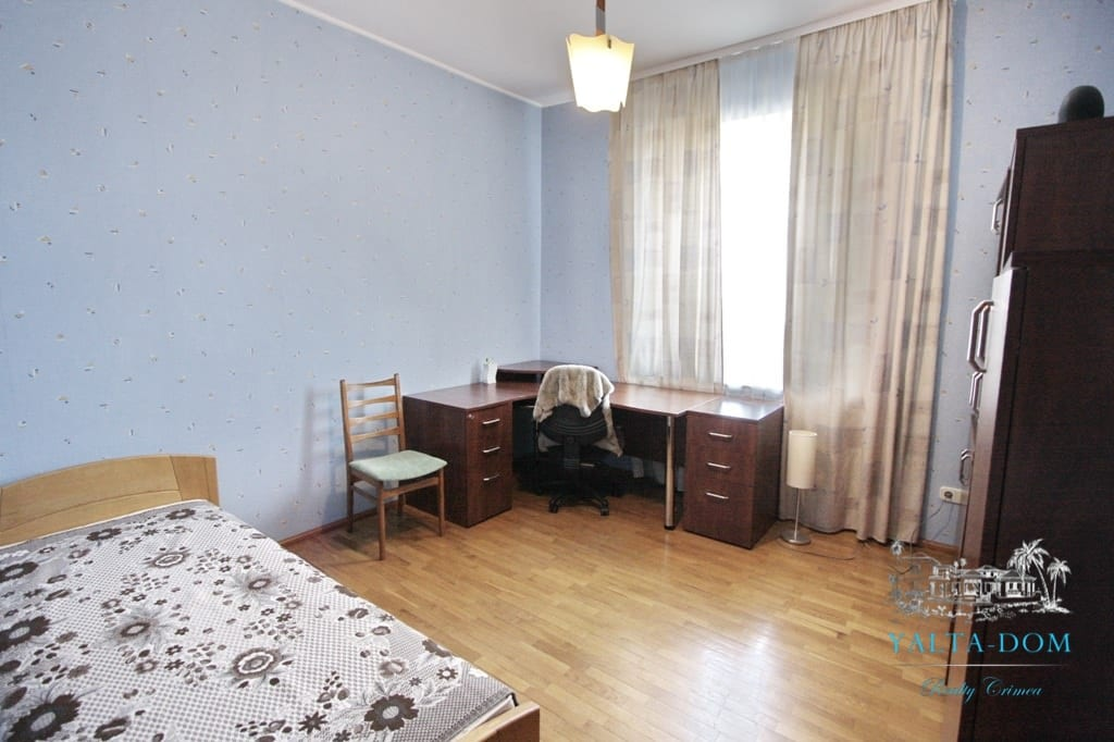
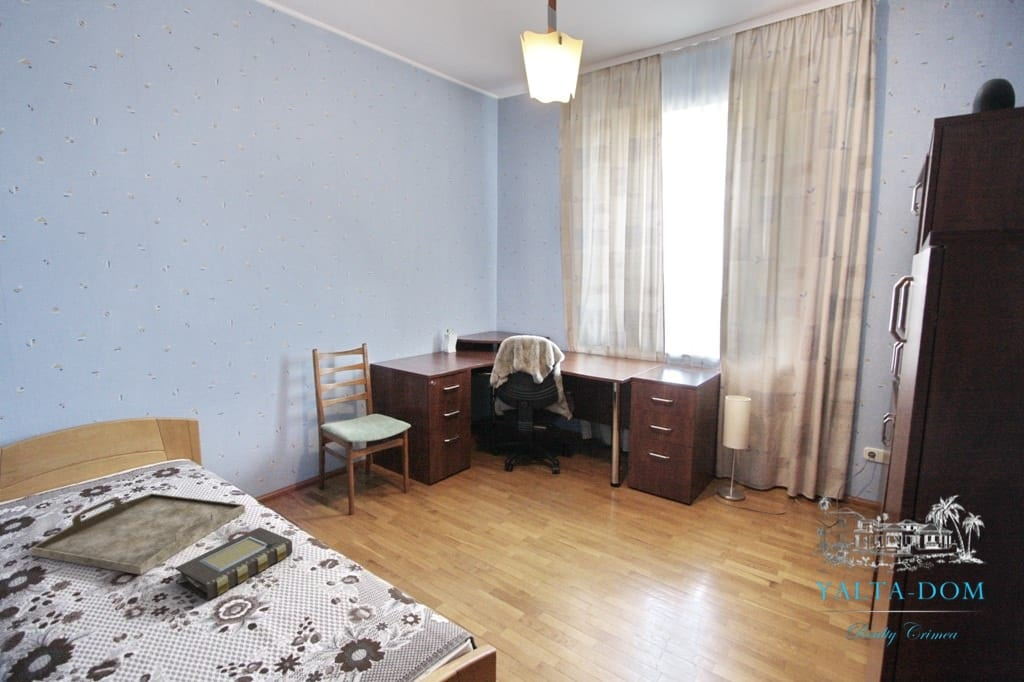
+ book [174,526,294,602]
+ serving tray [31,492,247,576]
